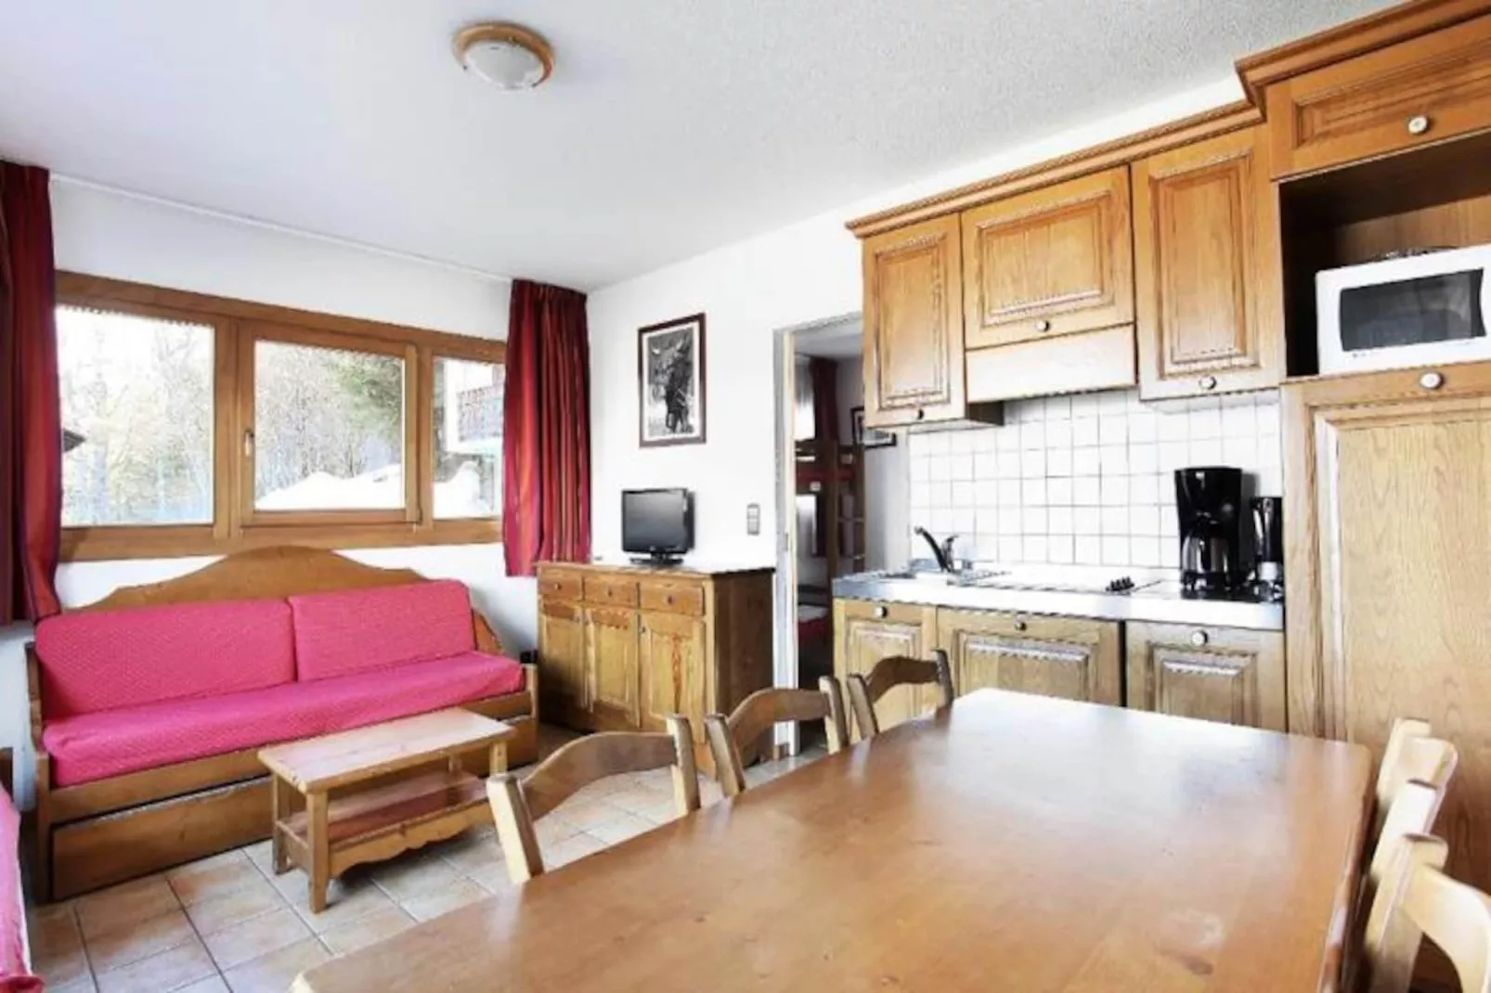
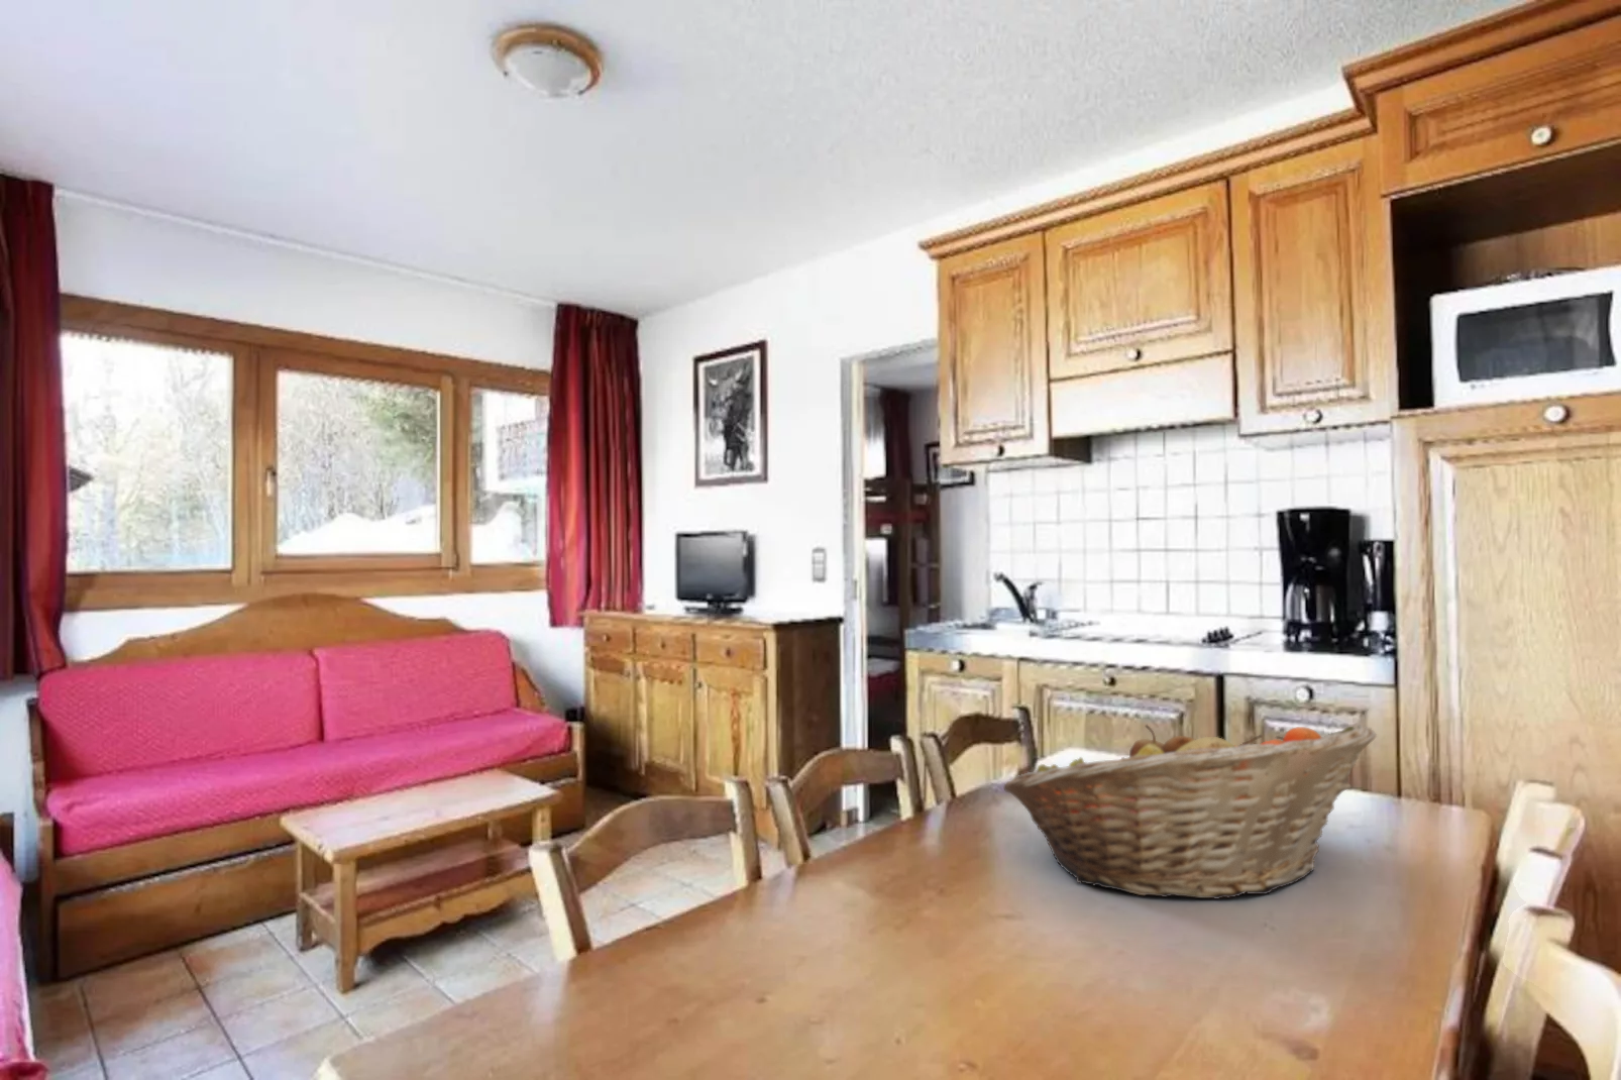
+ fruit basket [1003,723,1378,900]
